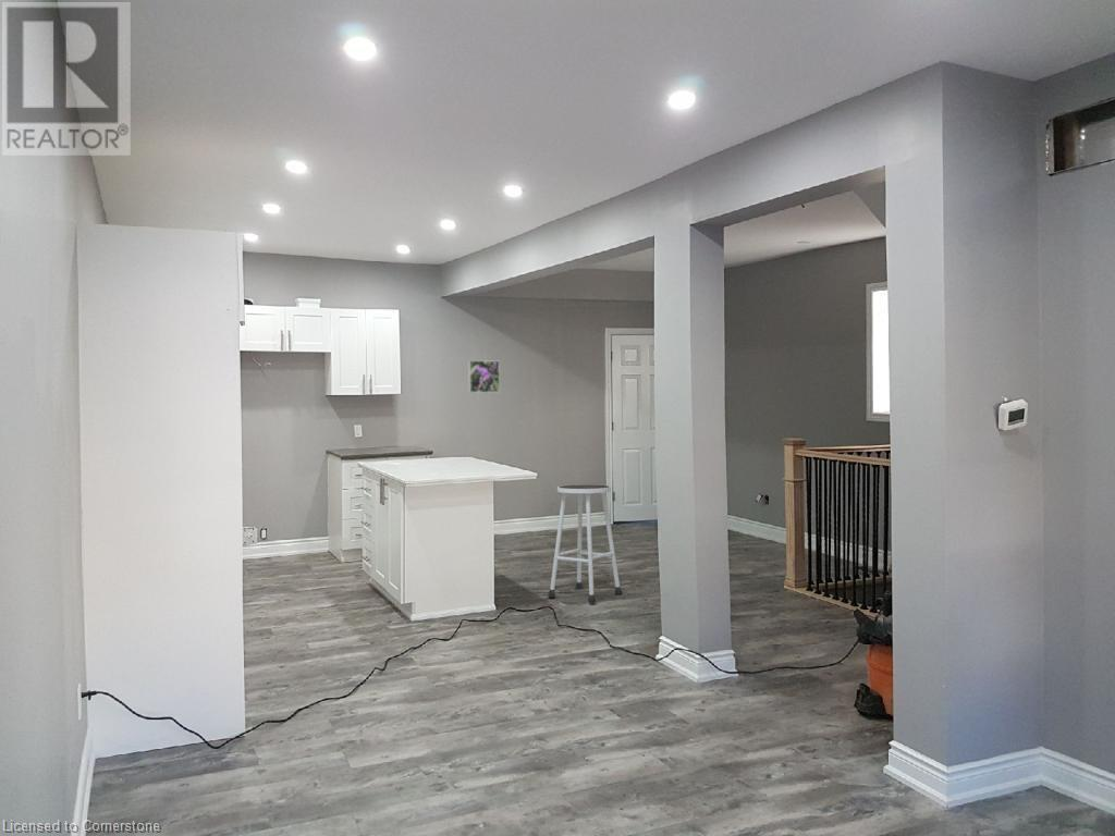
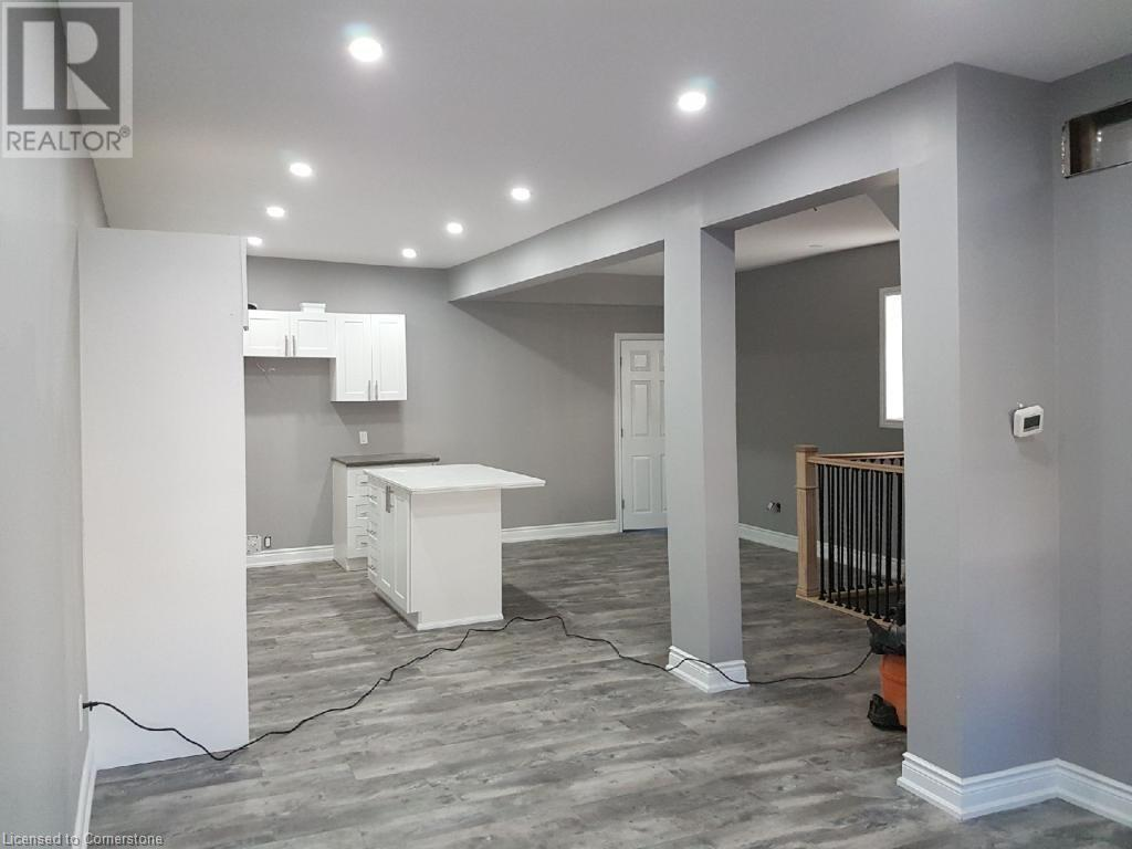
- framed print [467,359,501,394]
- stool [547,483,623,604]
